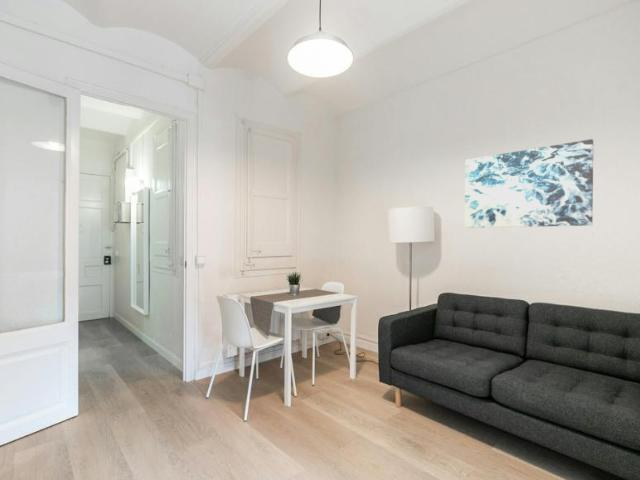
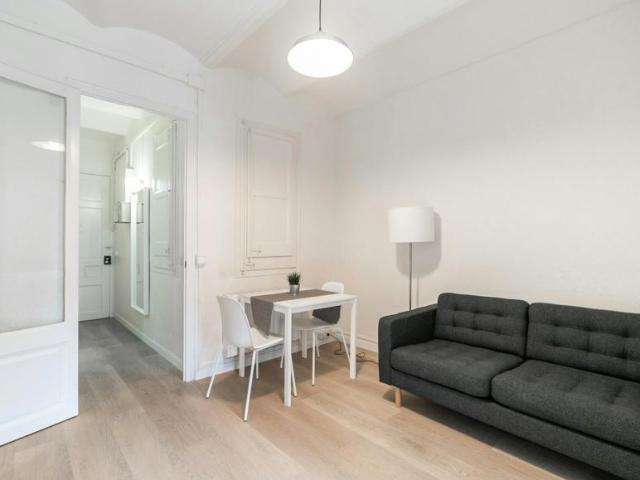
- wall art [464,138,594,229]
